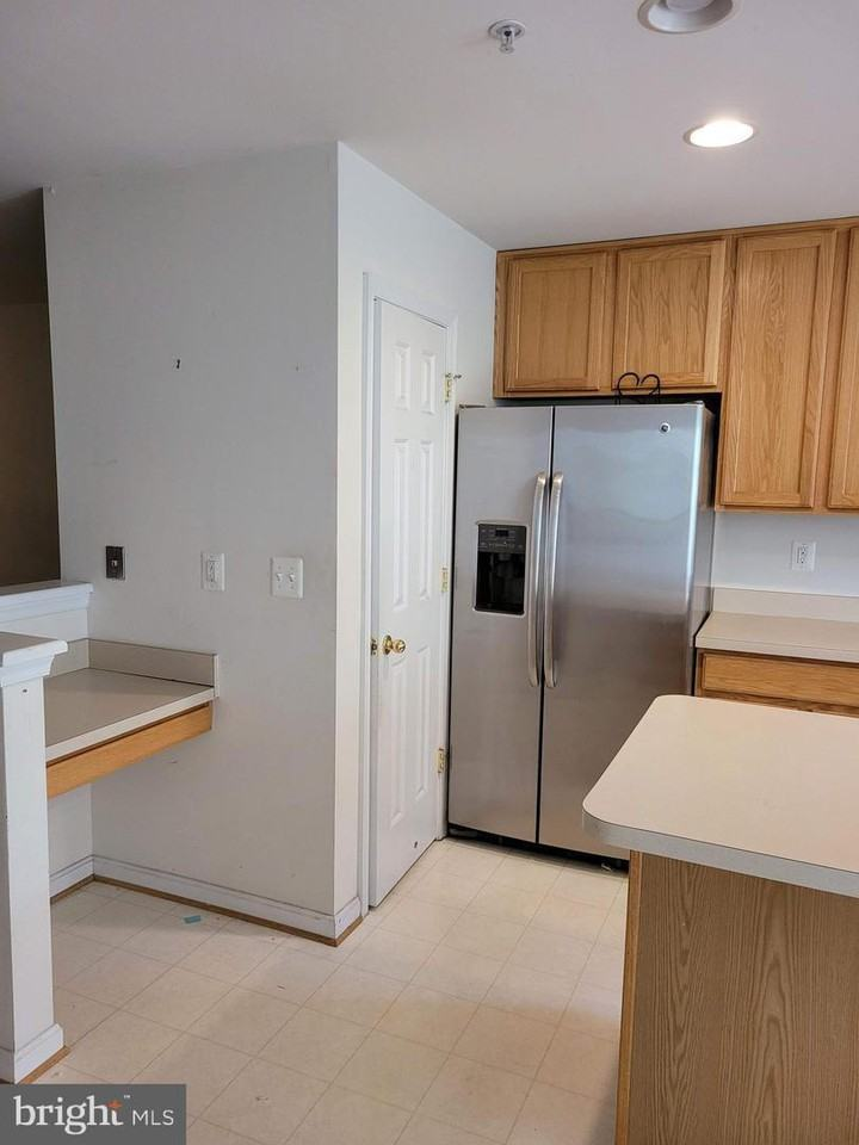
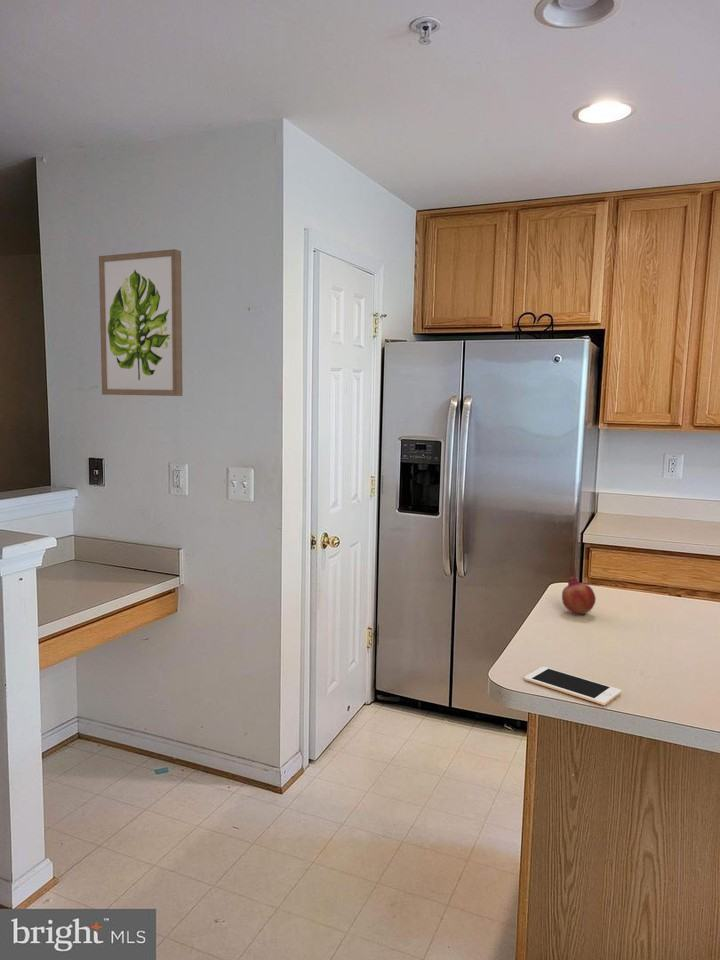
+ fruit [561,575,597,616]
+ wall art [98,248,183,397]
+ cell phone [523,666,622,706]
